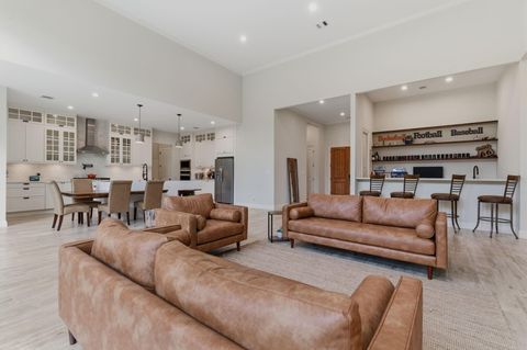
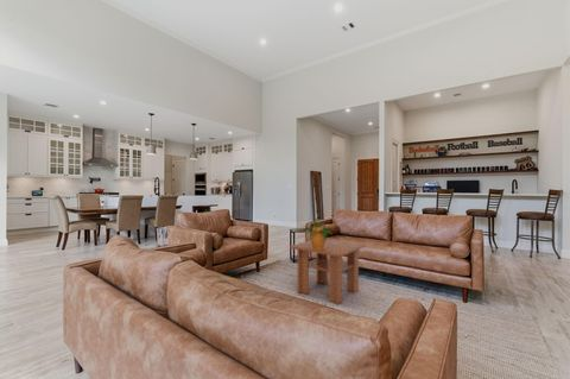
+ coffee table [289,238,367,305]
+ potted plant [302,220,332,248]
